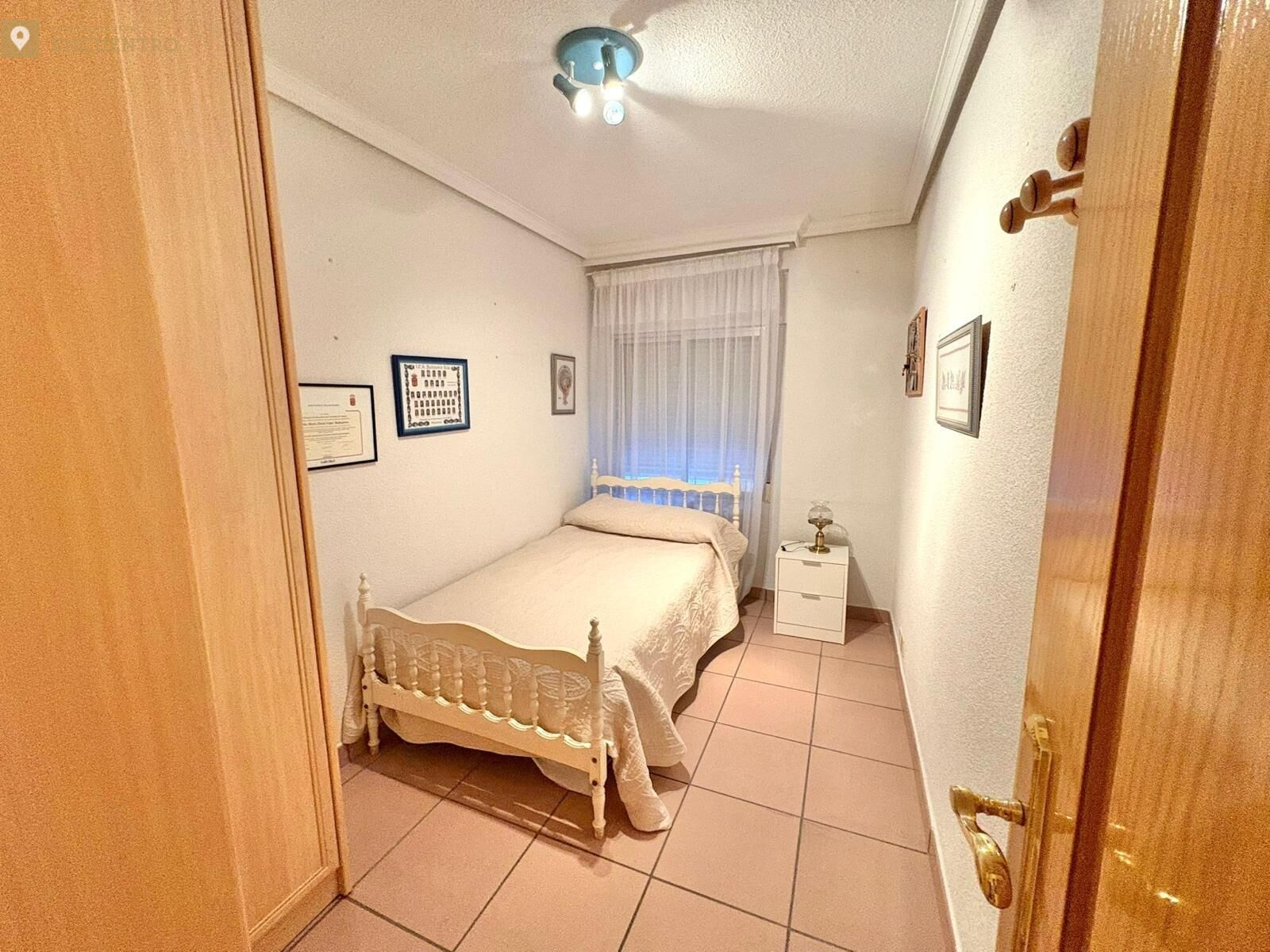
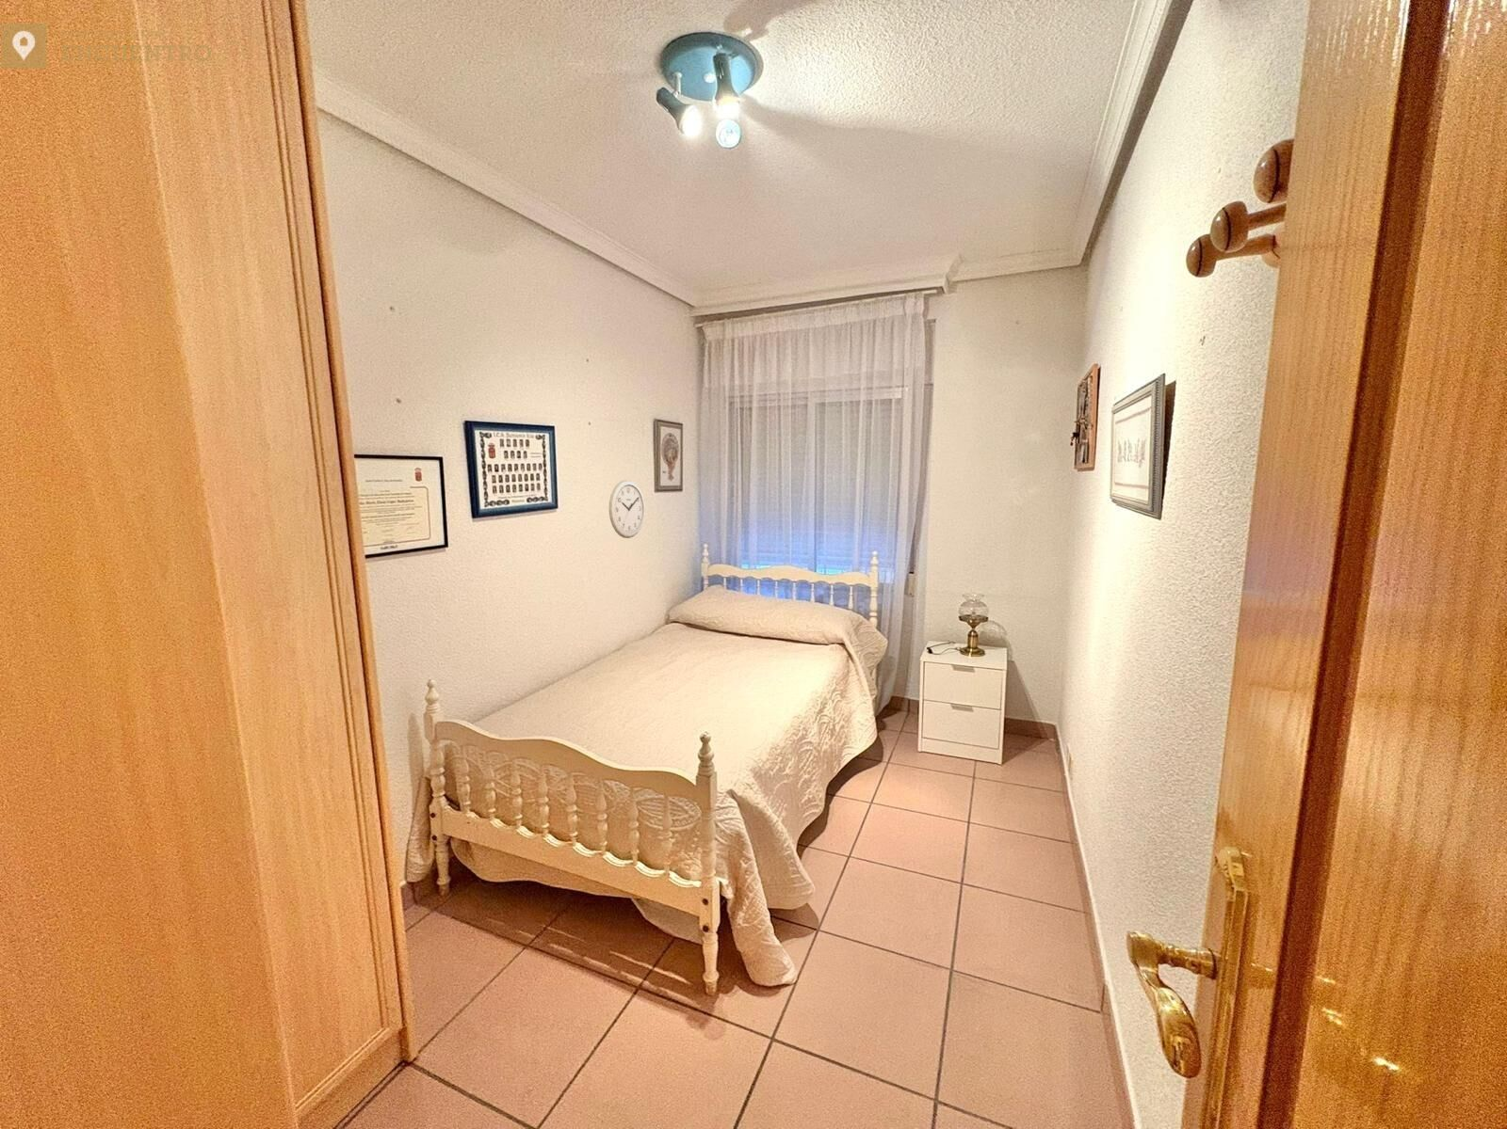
+ wall clock [609,479,647,540]
